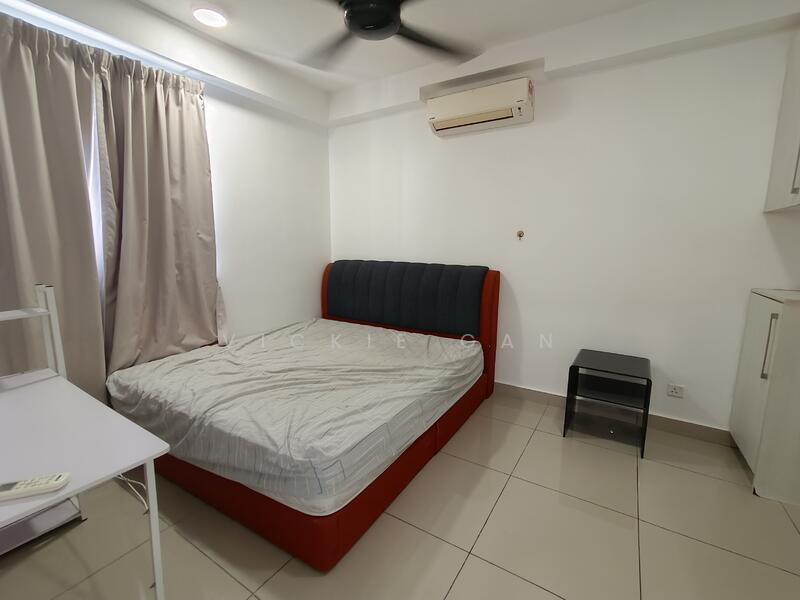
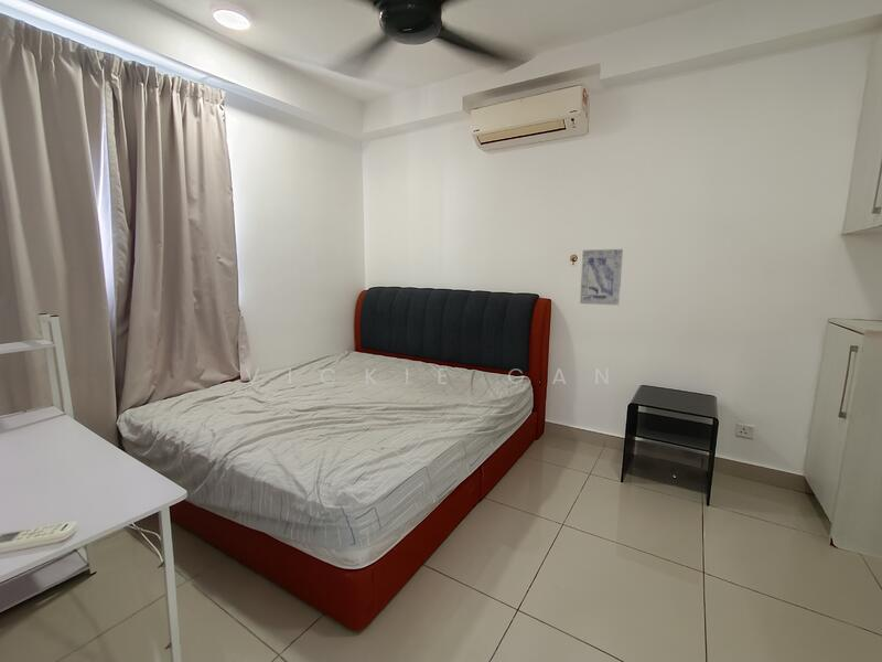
+ wall art [579,248,624,307]
